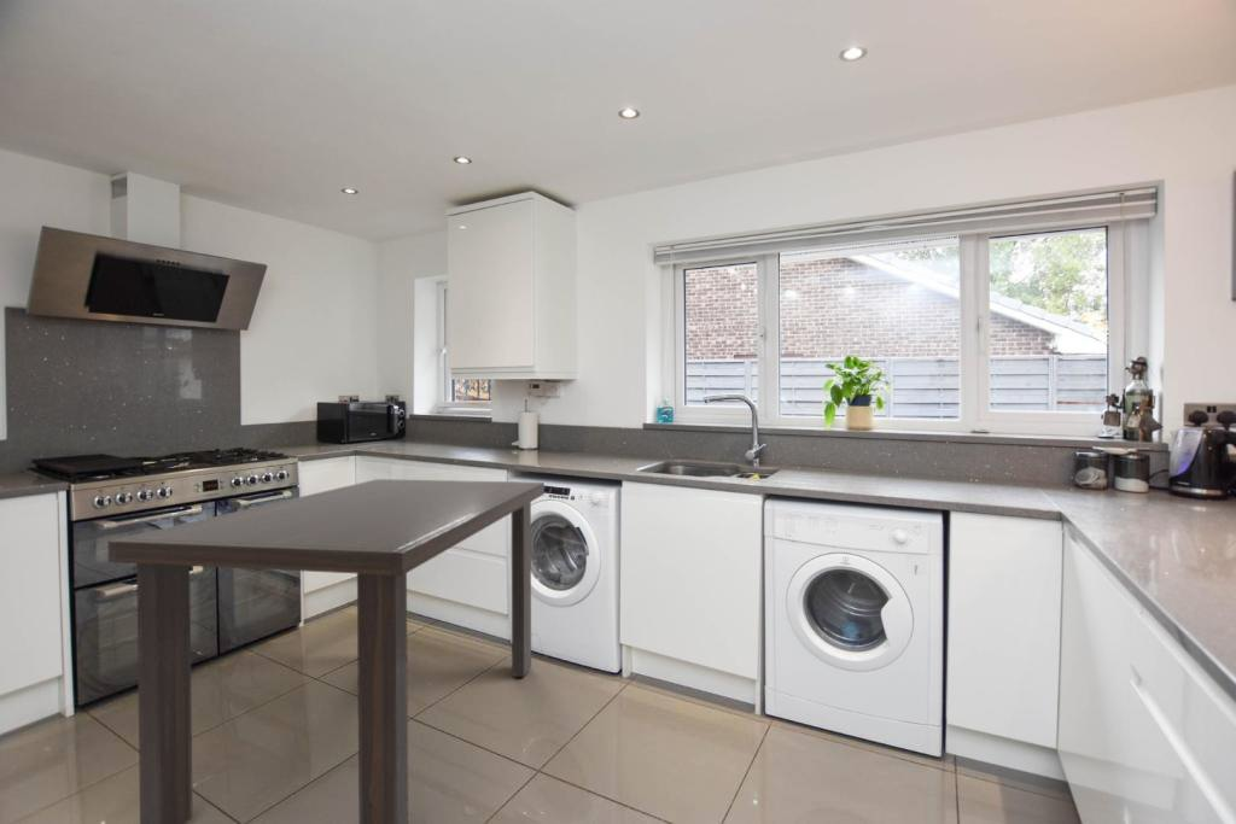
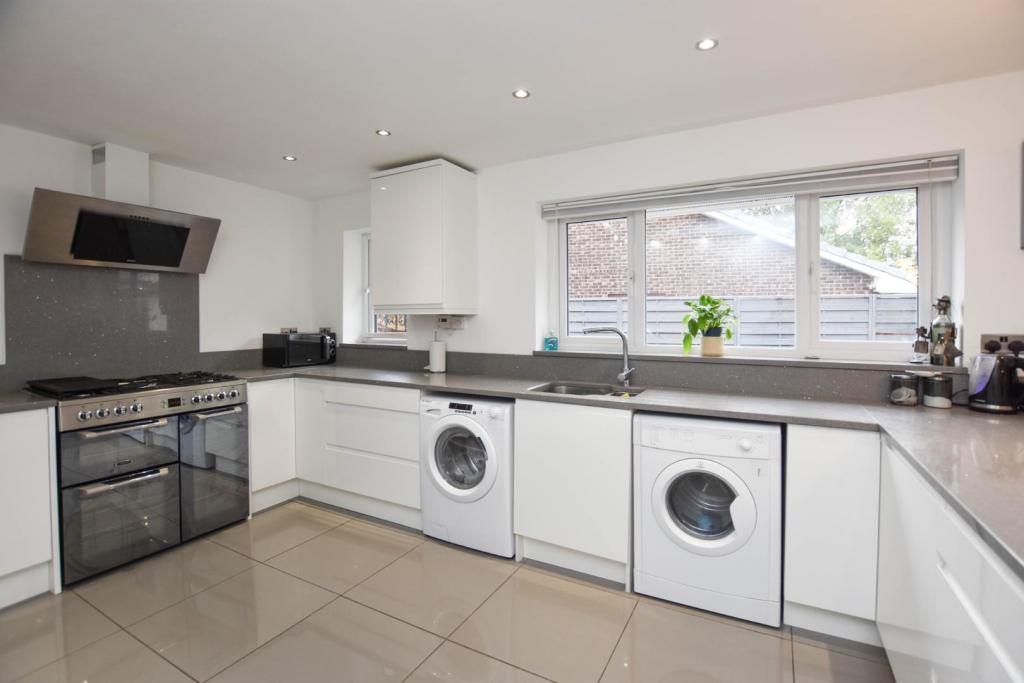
- dining table [106,478,546,824]
